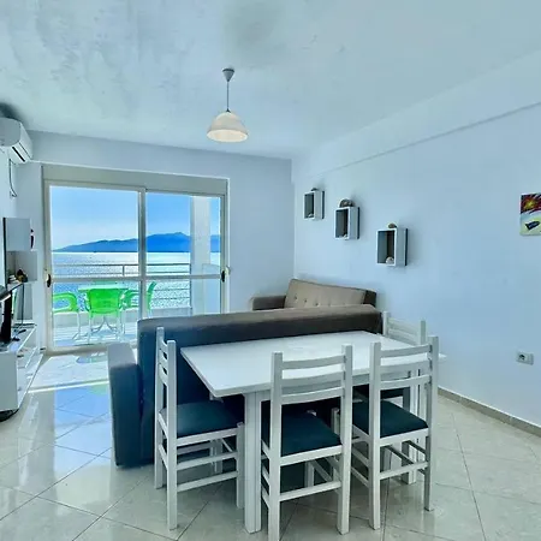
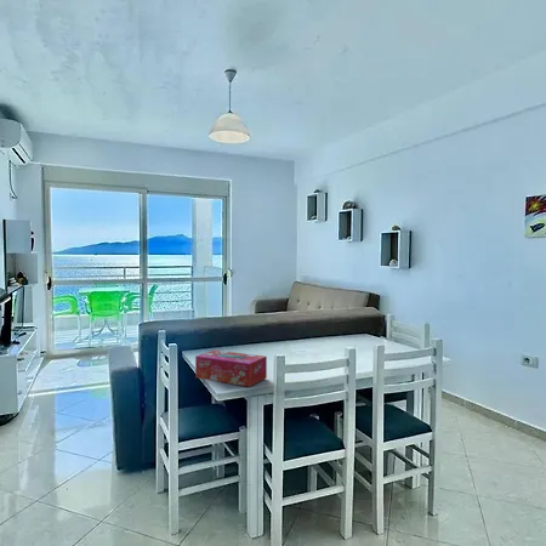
+ tissue box [194,349,268,387]
